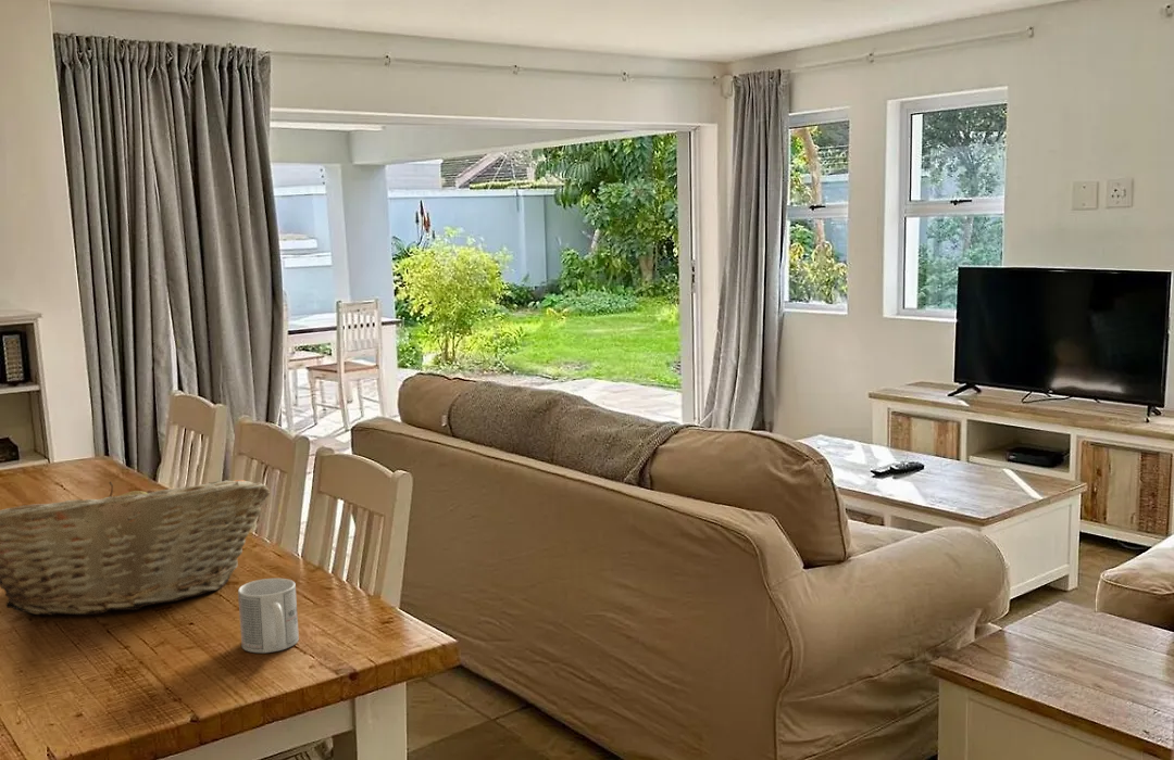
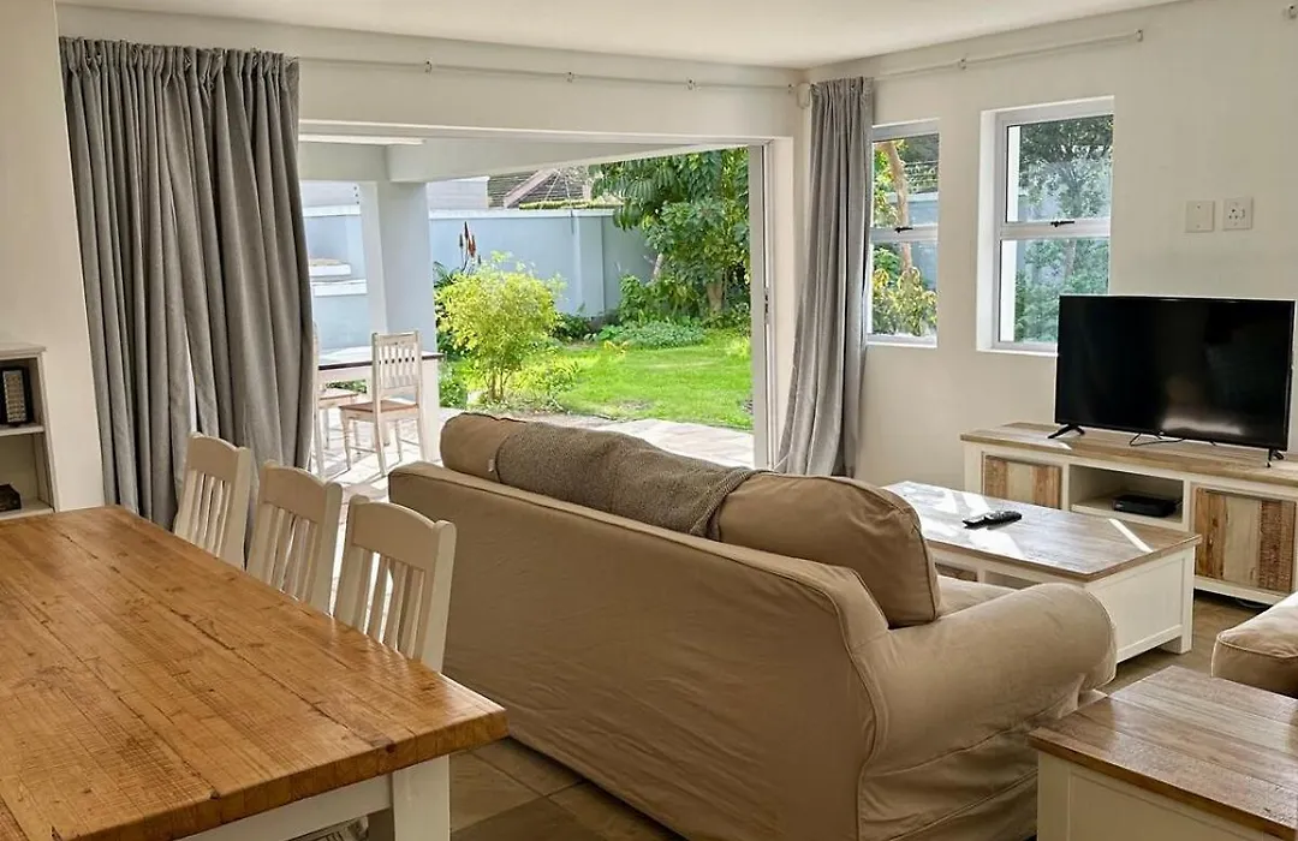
- fruit basket [0,479,271,617]
- mug [237,578,300,654]
